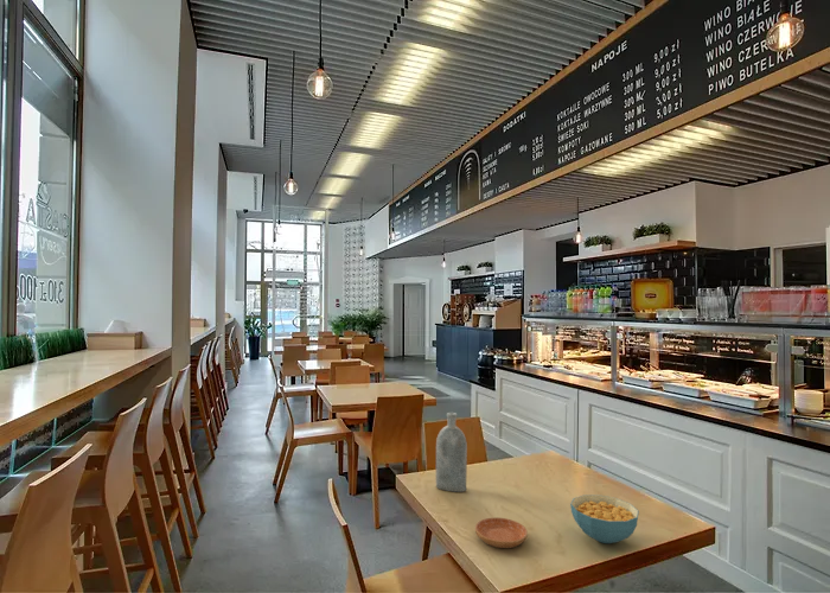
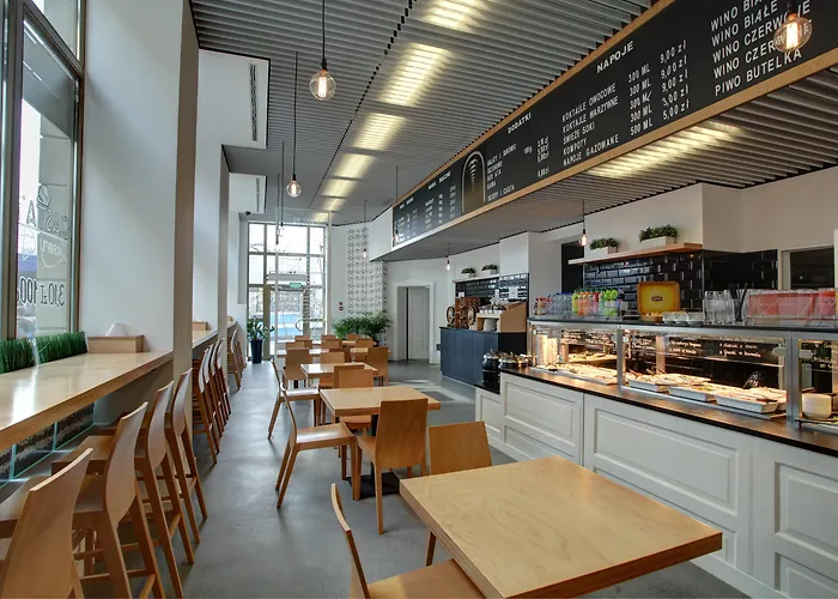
- bottle [435,412,468,493]
- cereal bowl [569,493,640,544]
- saucer [474,517,529,549]
